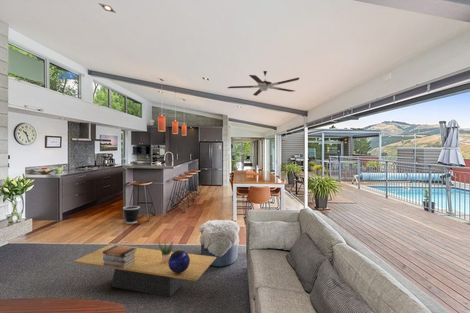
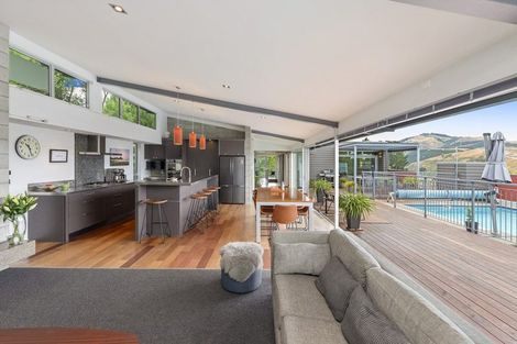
- wastebasket [122,205,141,225]
- ceiling fan [227,70,300,97]
- potted plant [157,237,175,263]
- coffee table [73,243,217,298]
- decorative sphere [168,249,190,273]
- book stack [103,245,137,269]
